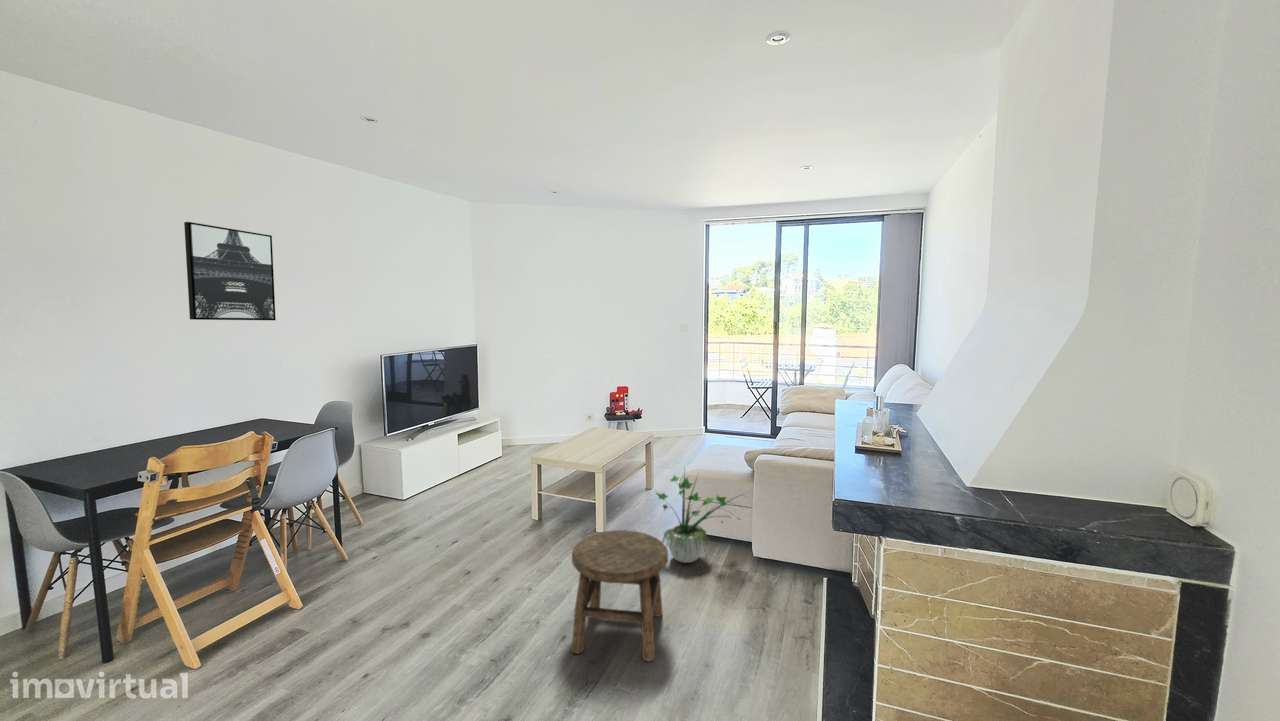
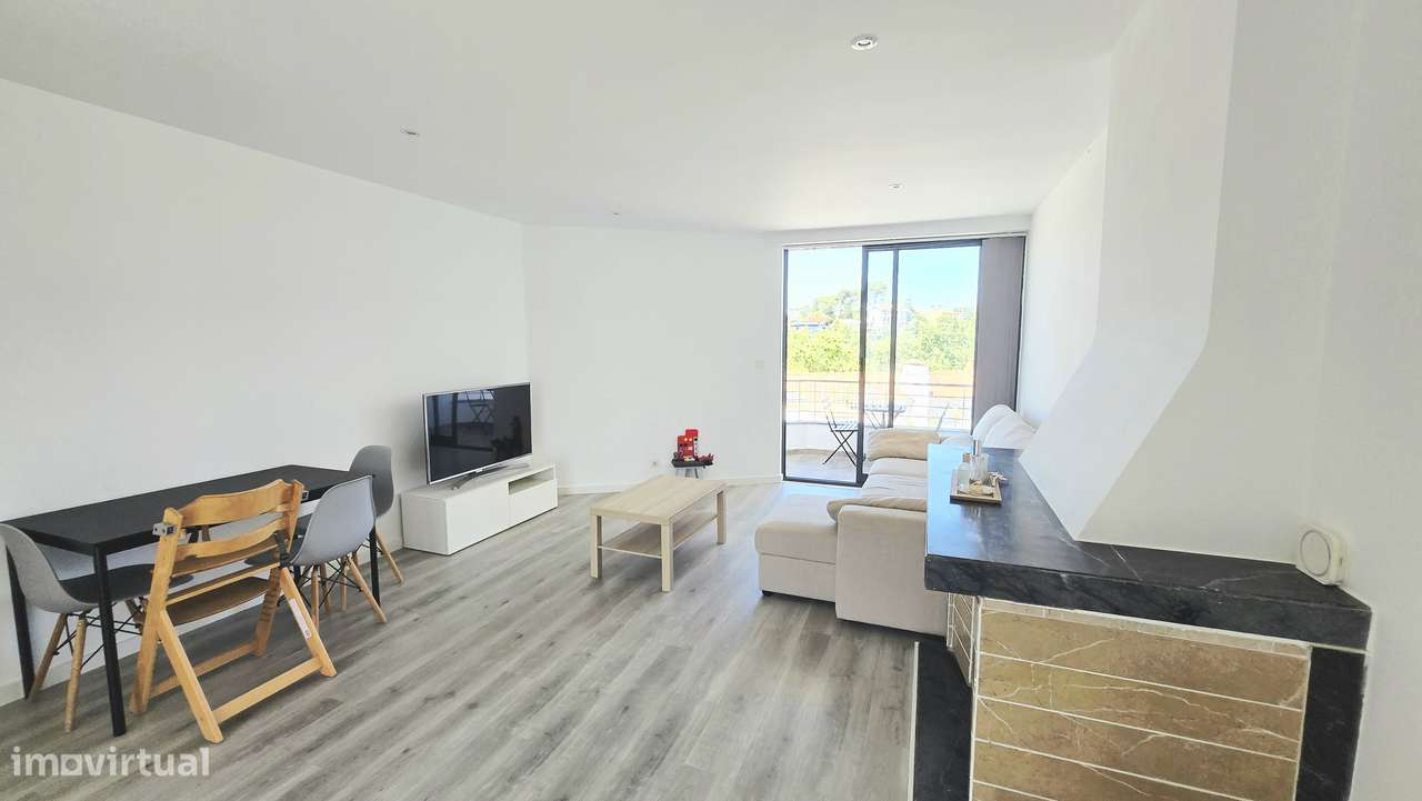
- stool [570,529,669,662]
- potted plant [653,468,748,564]
- wall art [183,221,277,321]
